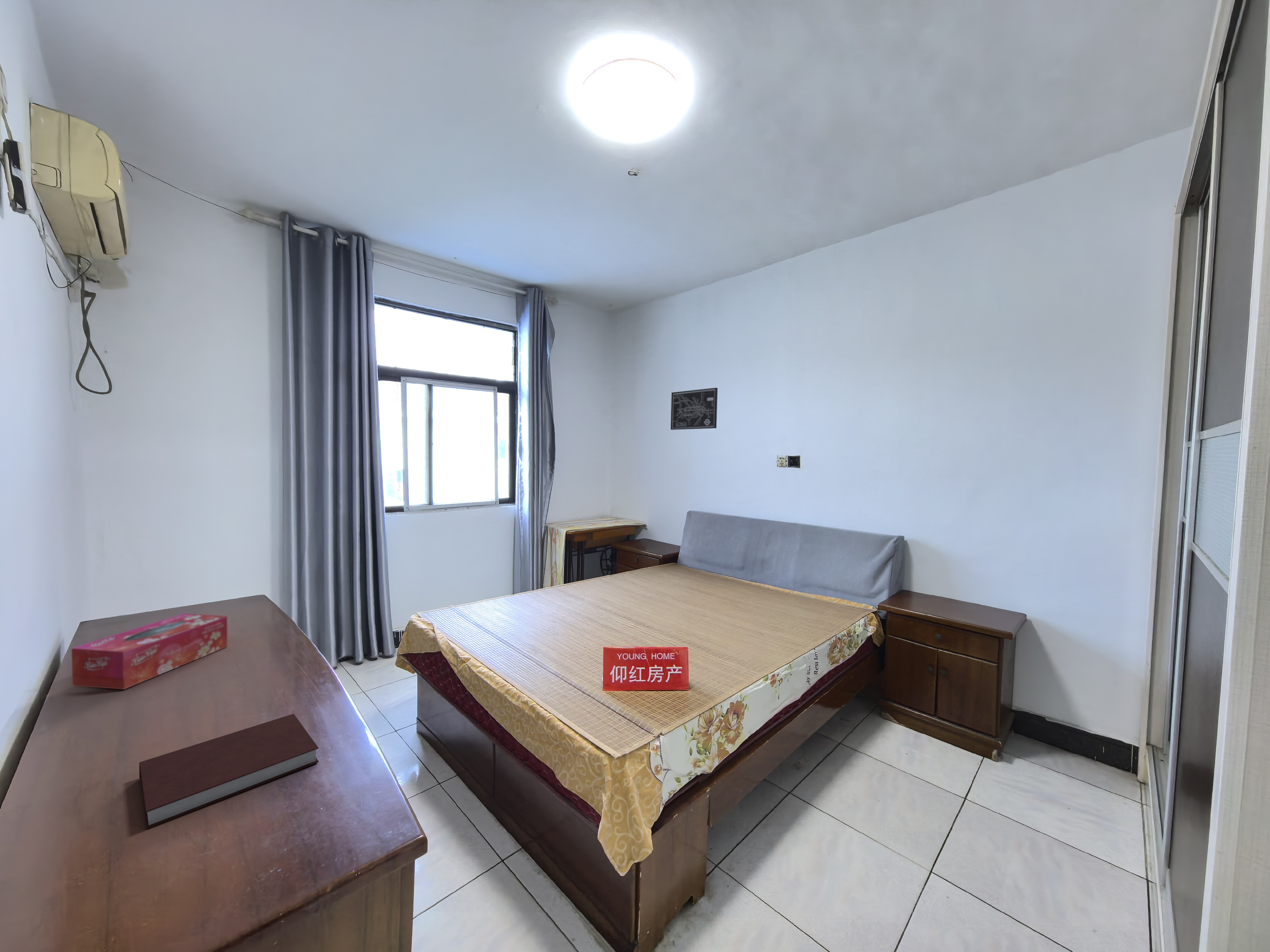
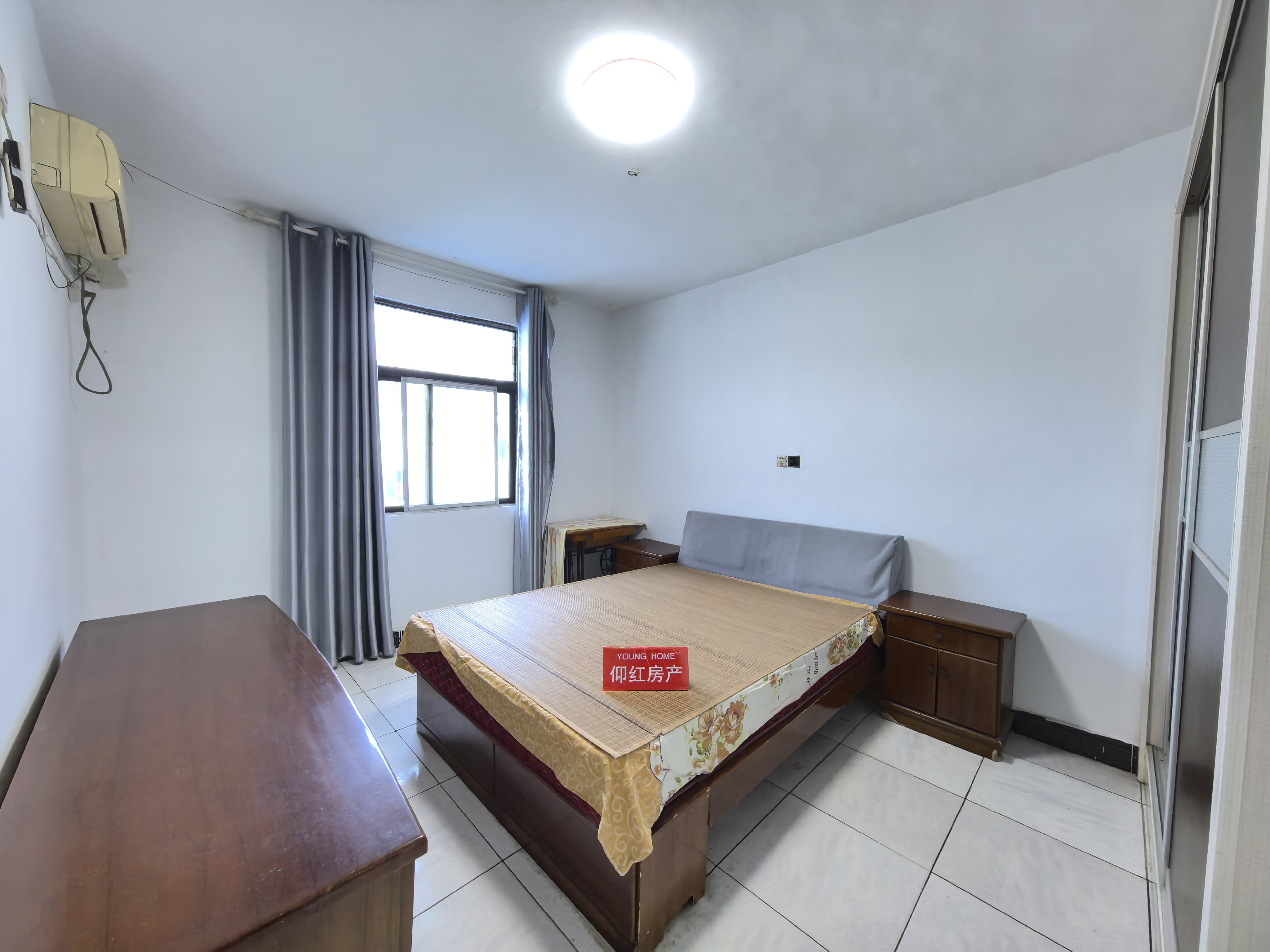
- tissue box [71,613,228,690]
- wall art [670,387,718,430]
- notebook [139,713,319,830]
